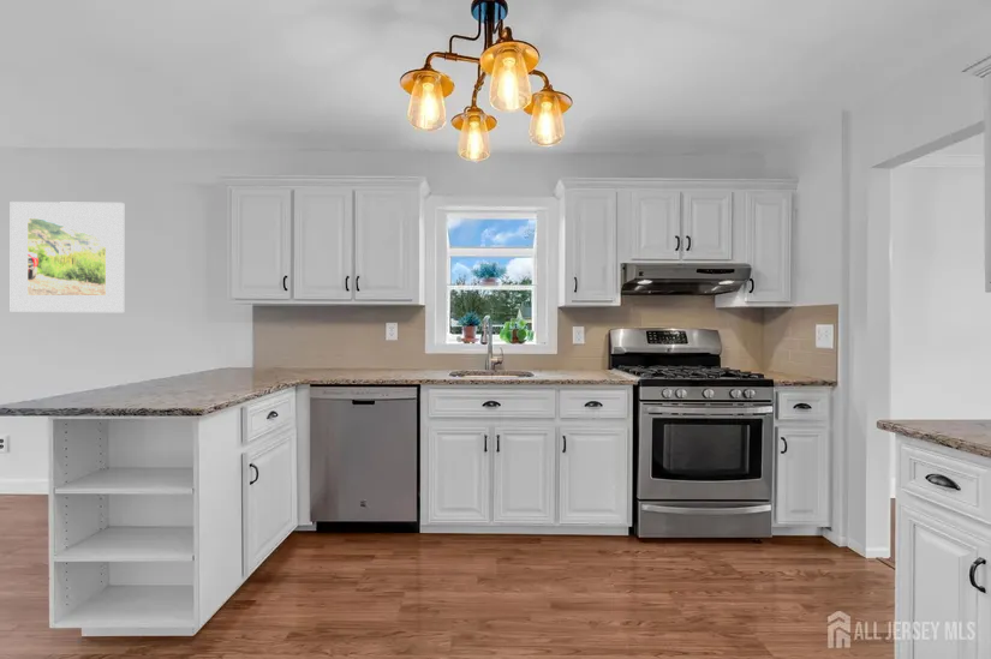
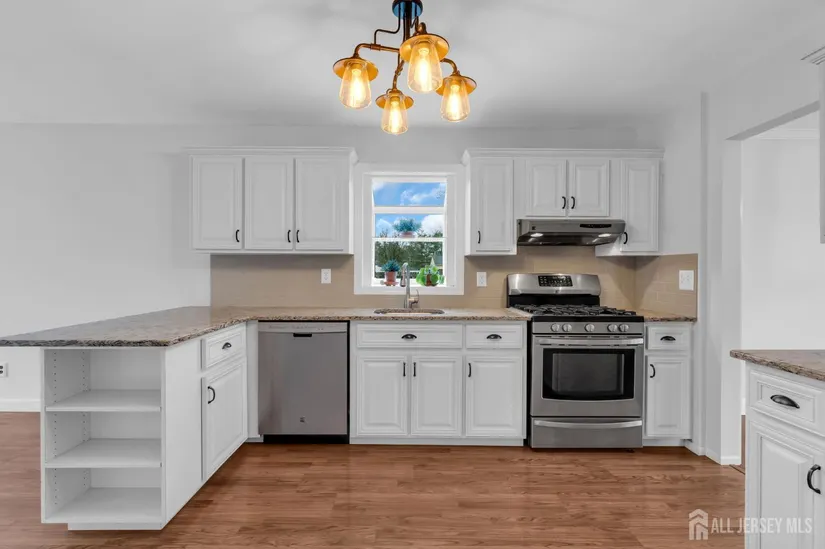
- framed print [10,200,125,313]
